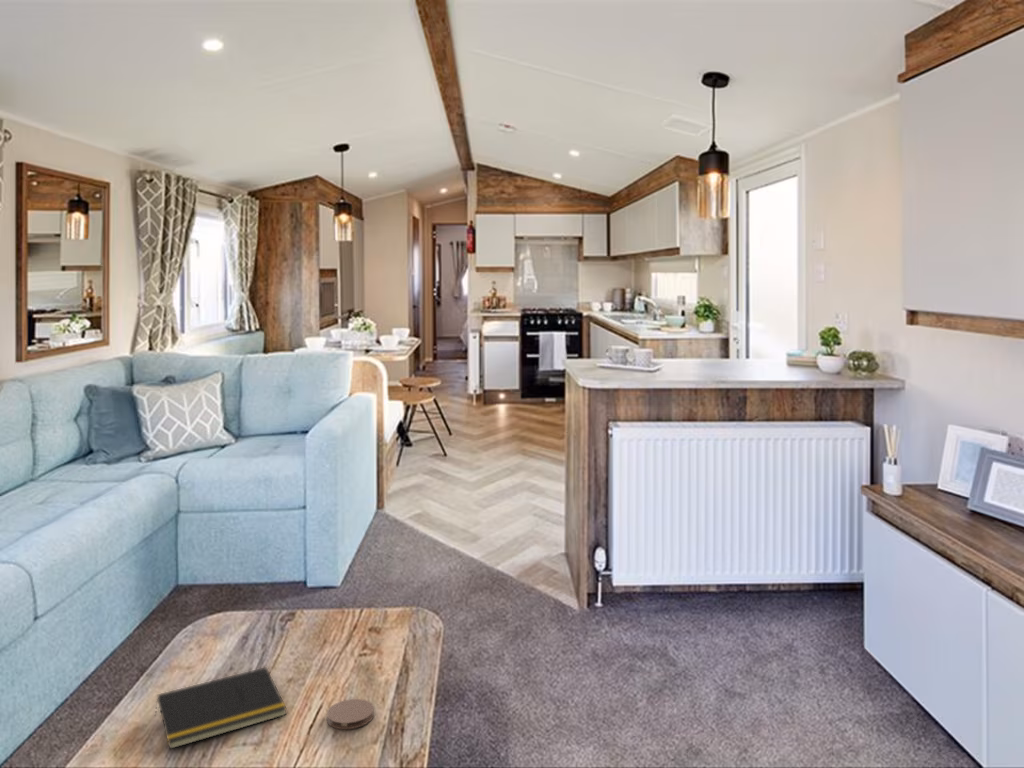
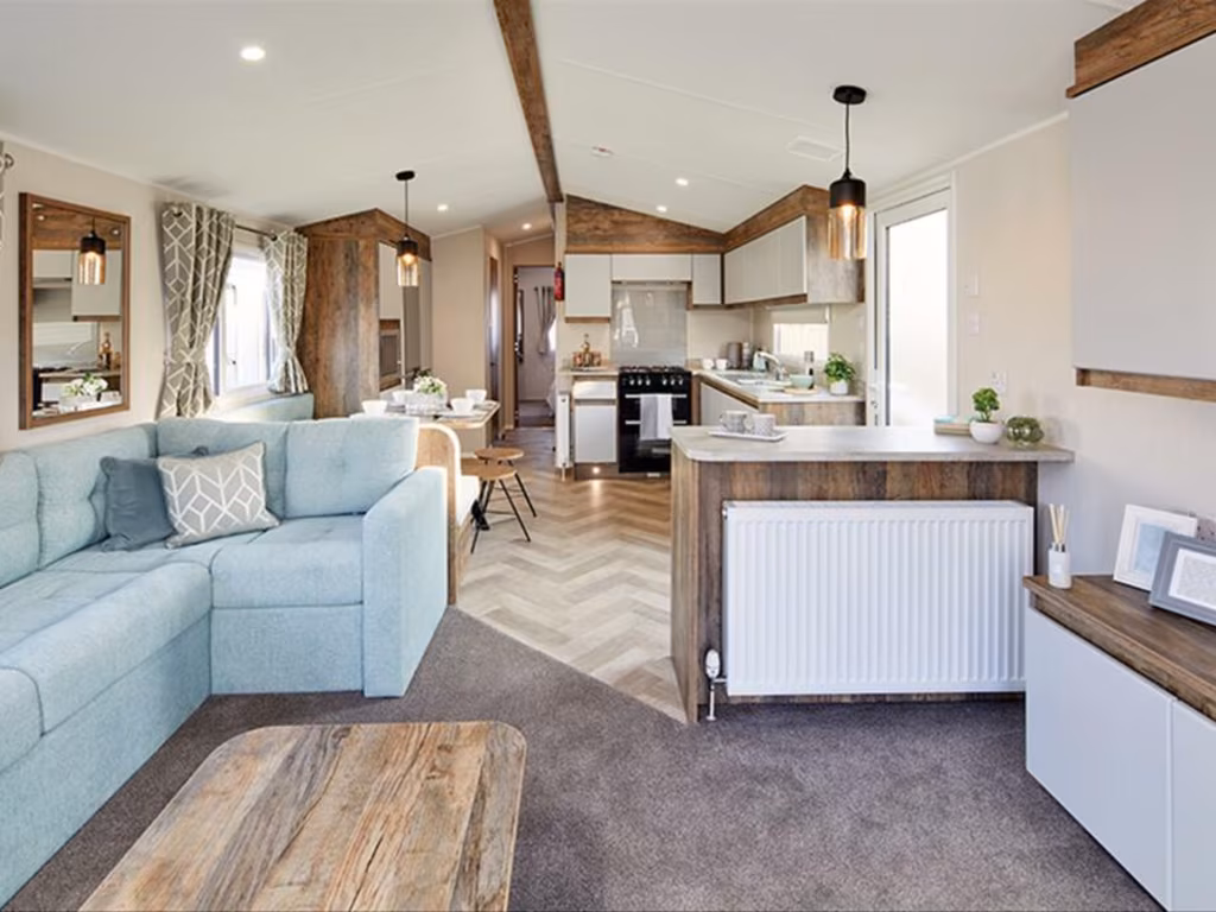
- coaster [326,698,375,730]
- notepad [154,666,288,750]
